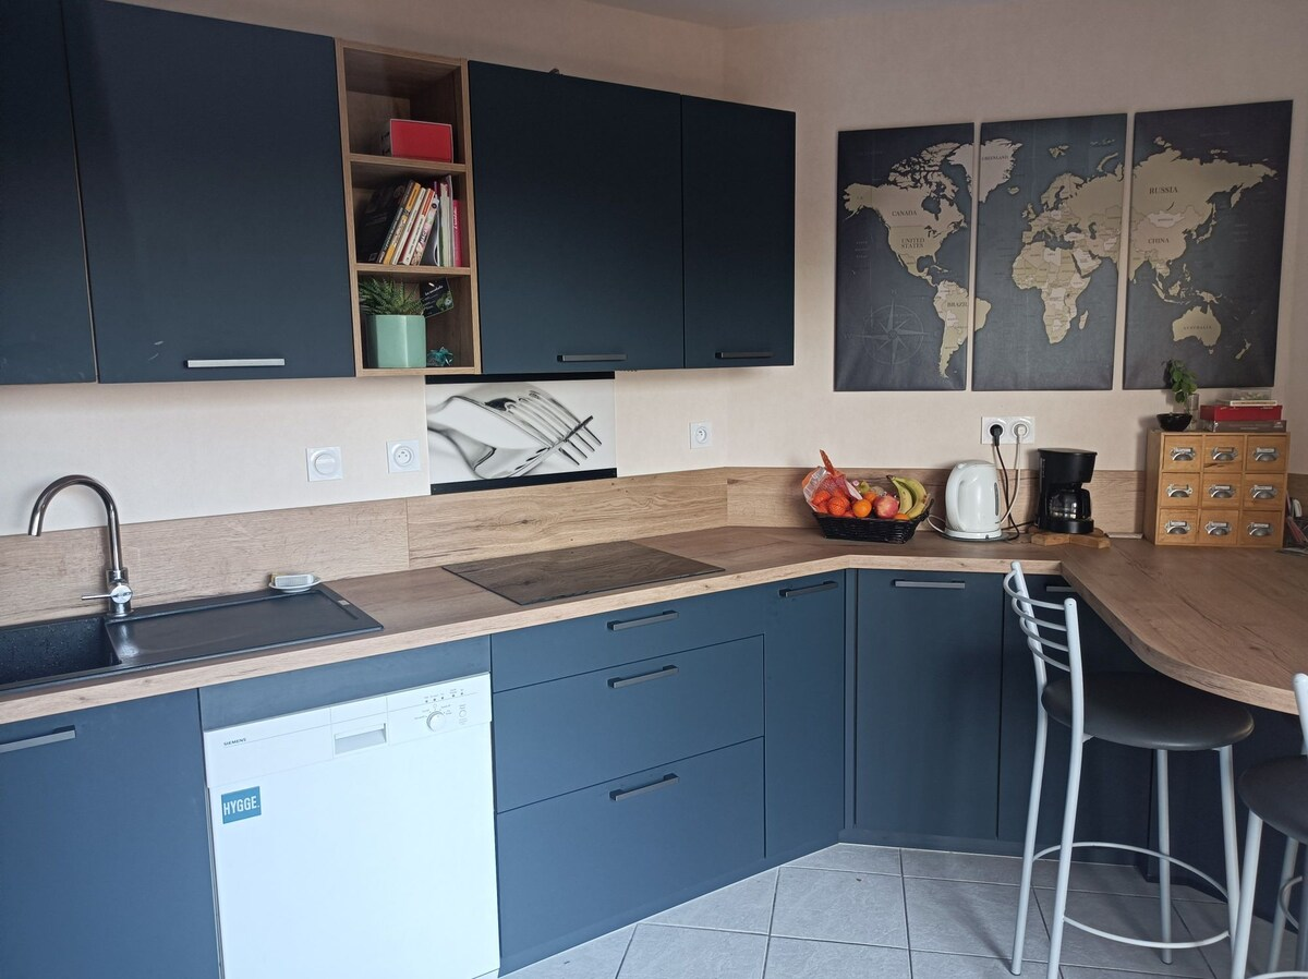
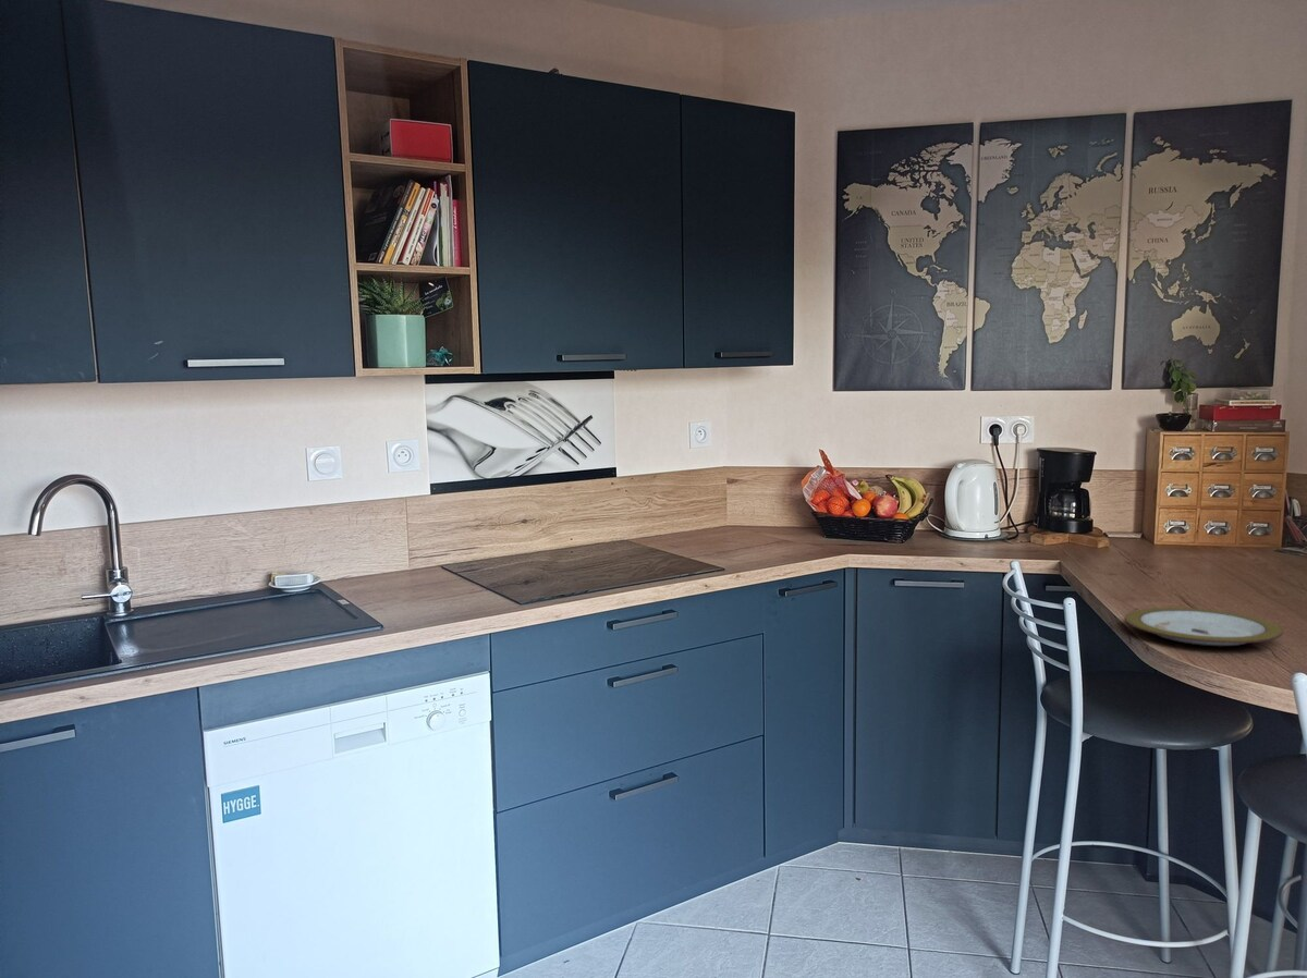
+ plate [1124,607,1284,648]
